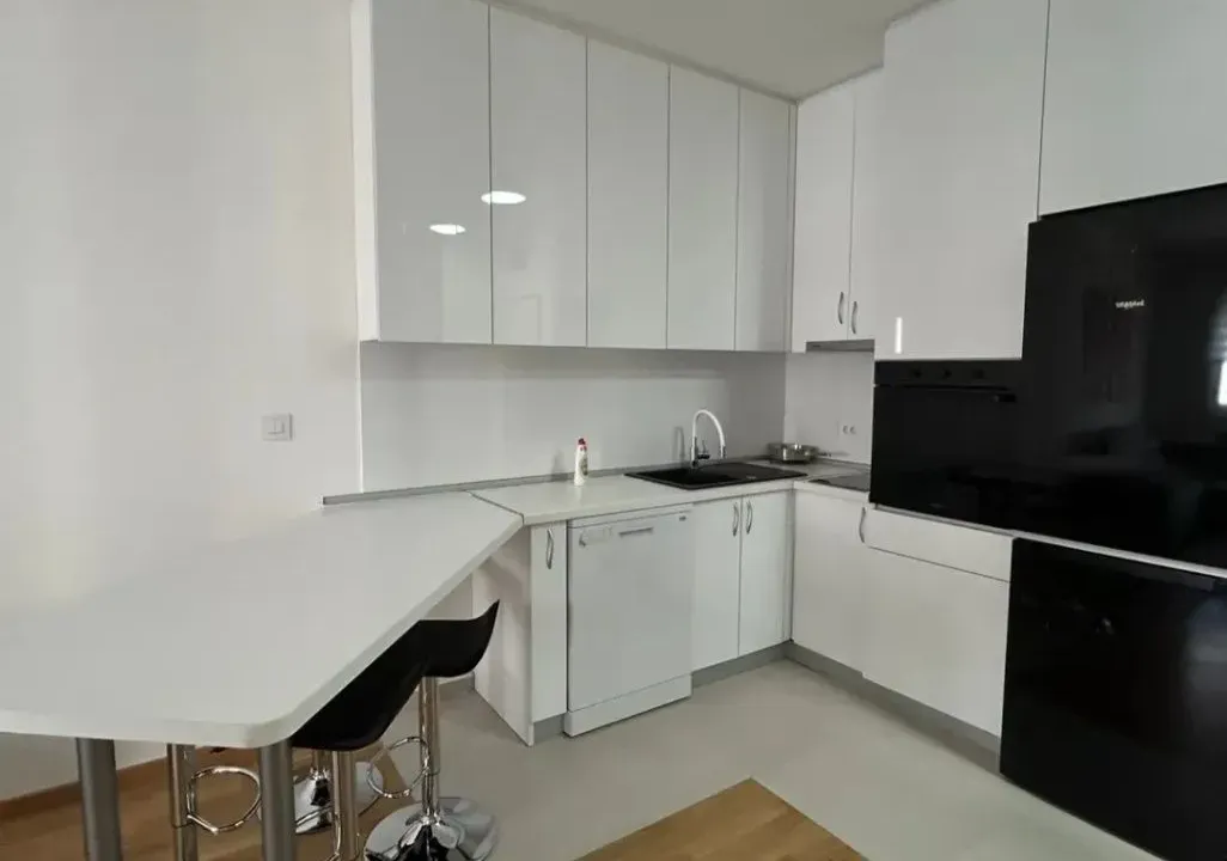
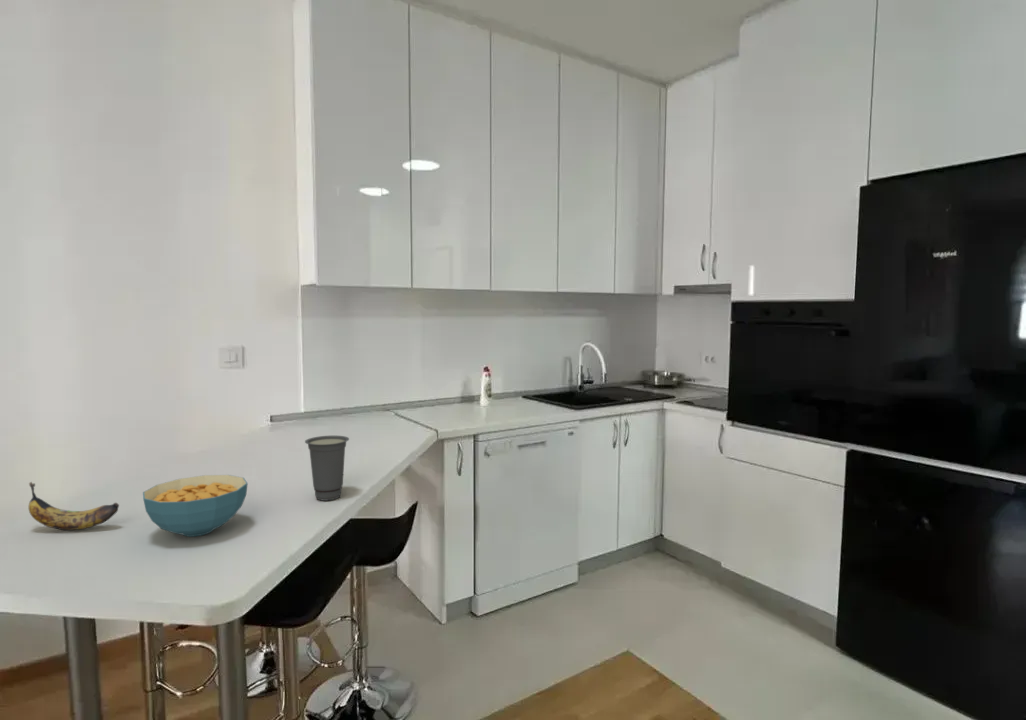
+ banana [28,481,120,531]
+ cup [304,435,350,502]
+ cereal bowl [142,474,249,538]
